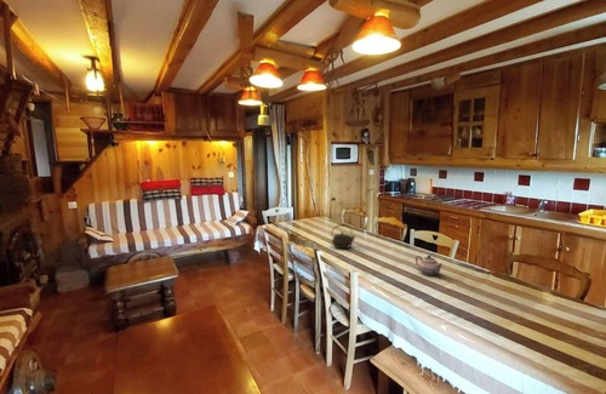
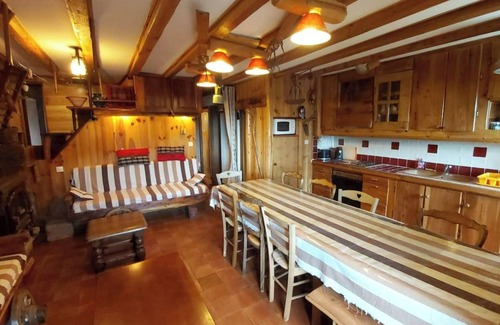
- teapot [415,255,444,276]
- kettle [330,223,358,250]
